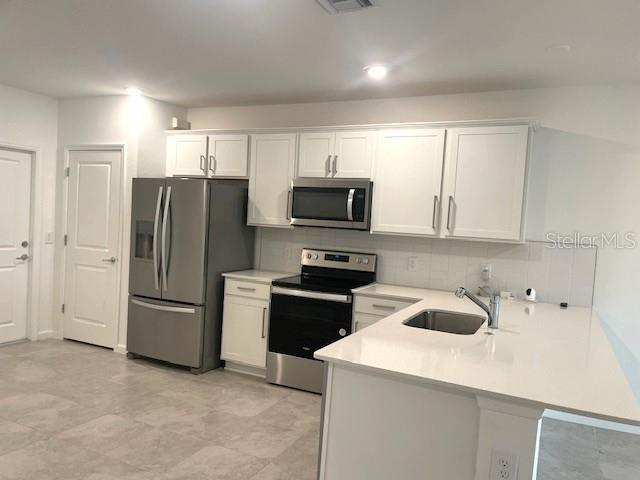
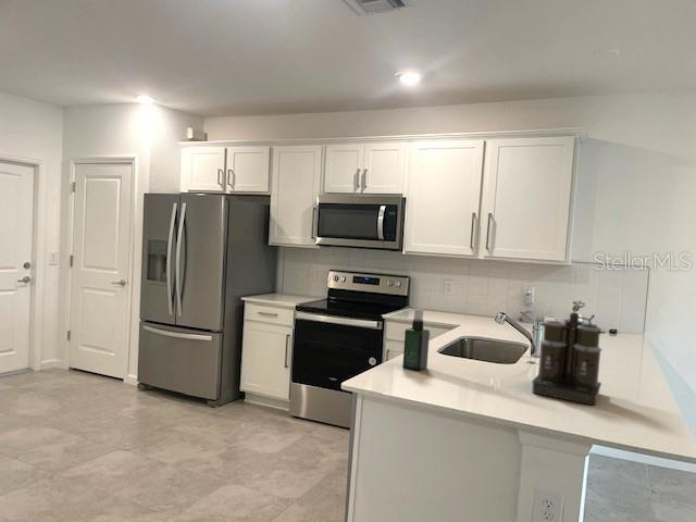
+ coffee maker [531,299,607,406]
+ spray bottle [401,308,431,372]
